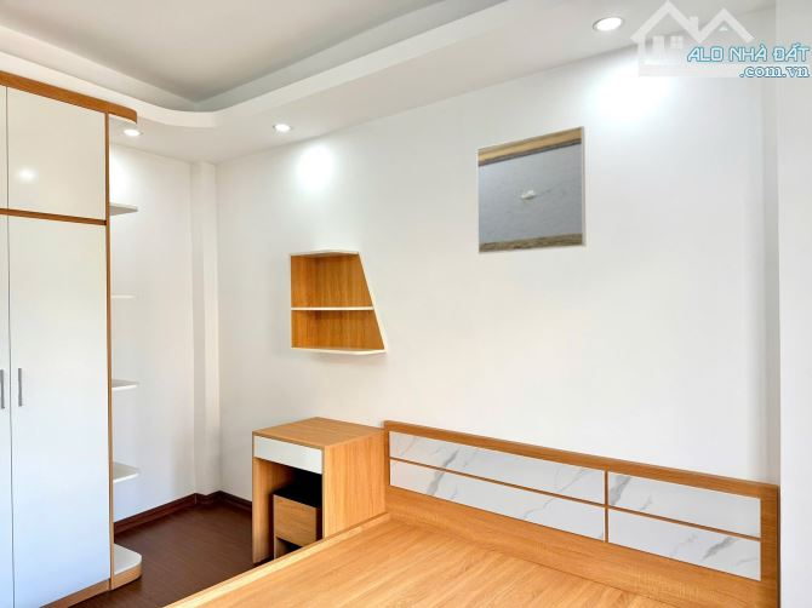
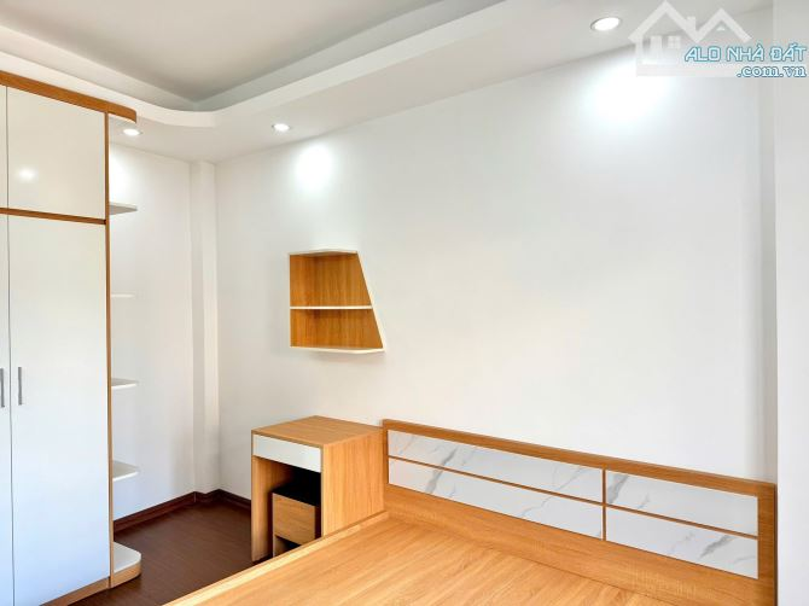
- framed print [476,125,587,256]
